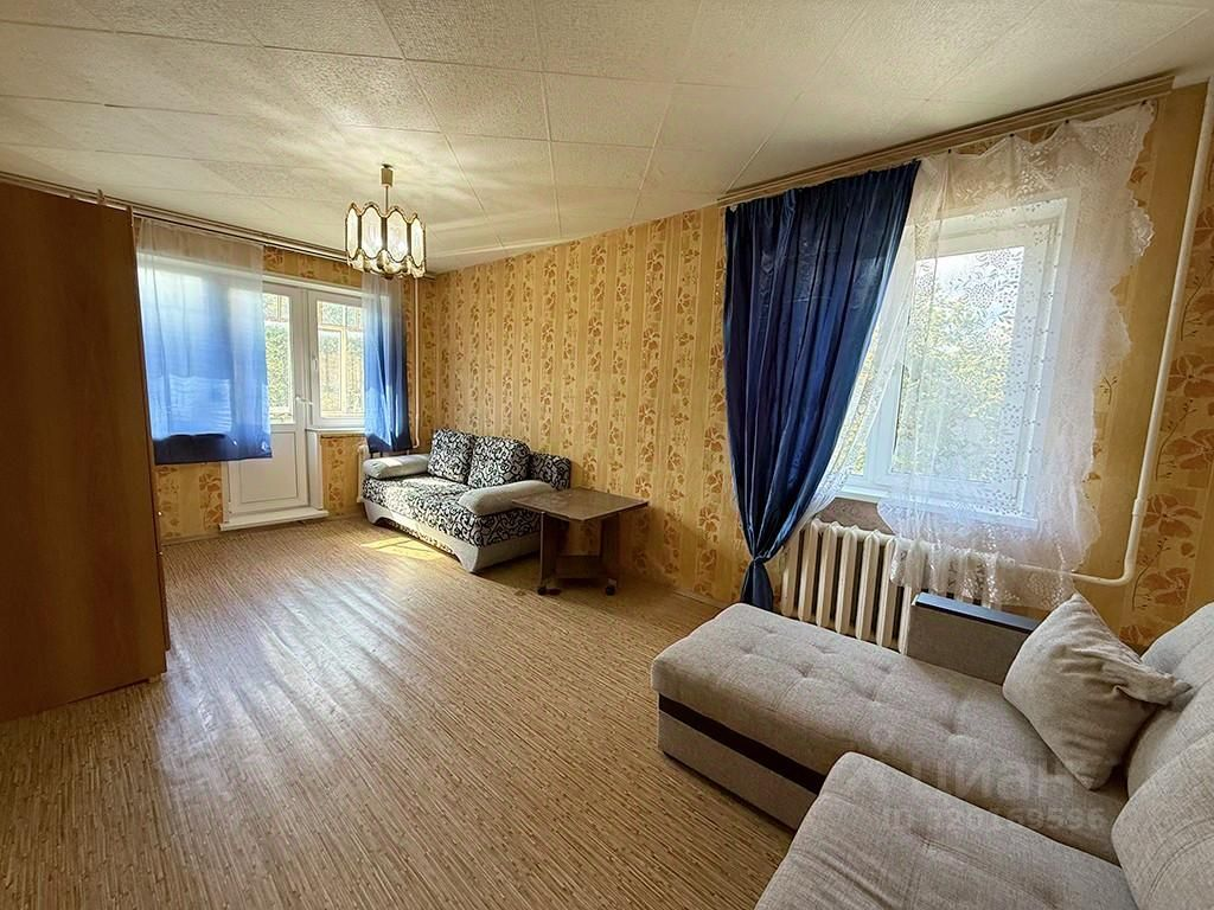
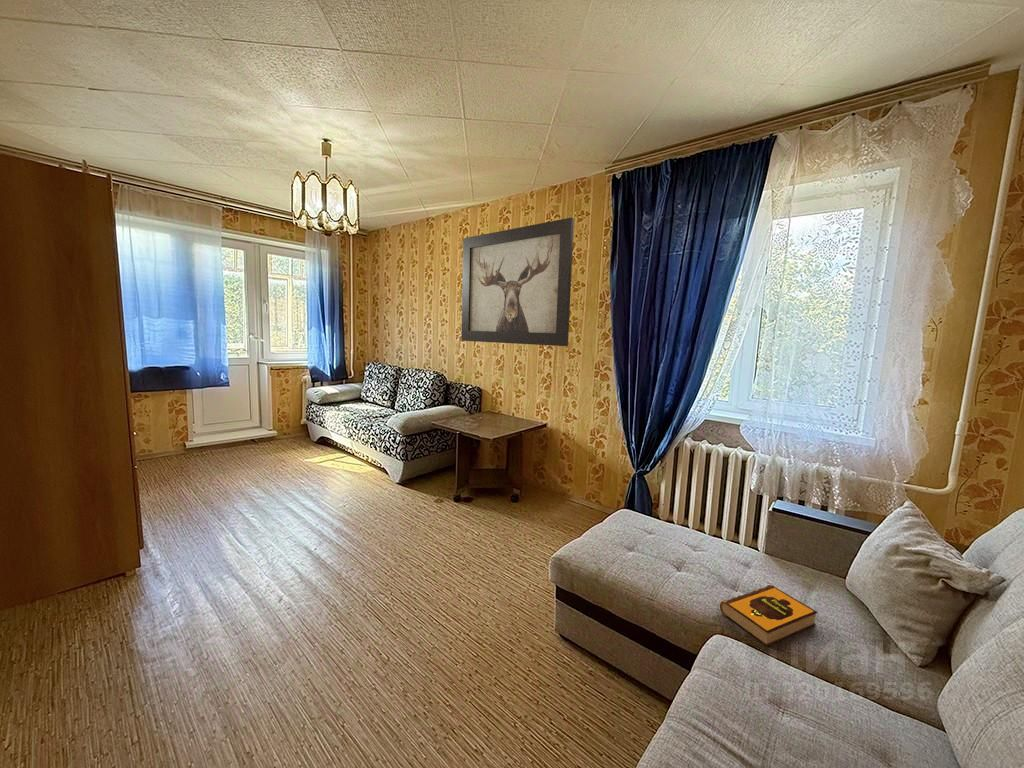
+ hardback book [719,584,818,647]
+ wall art [460,217,575,347]
